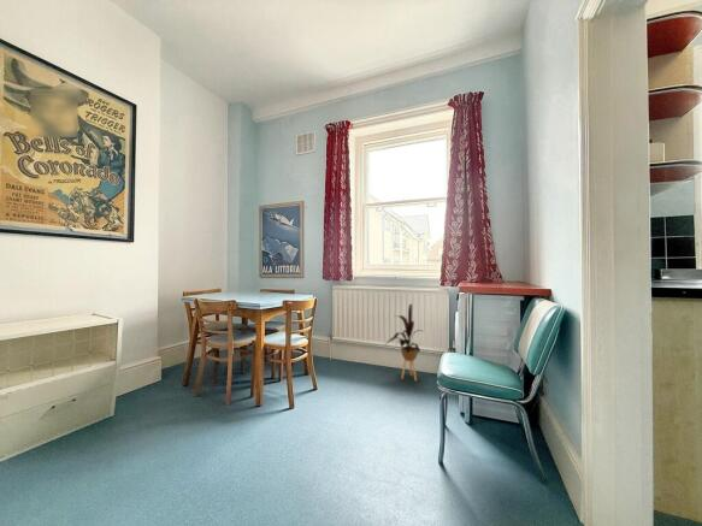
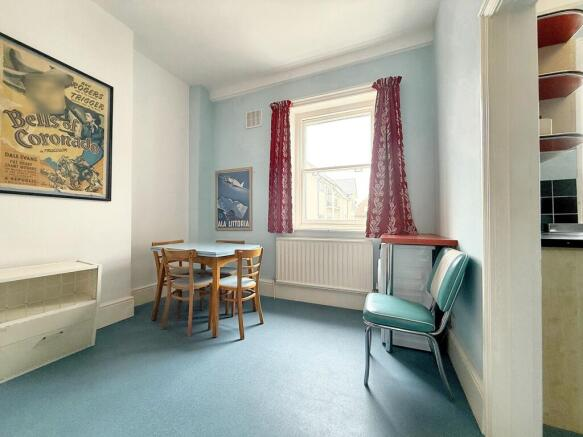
- house plant [383,302,423,382]
